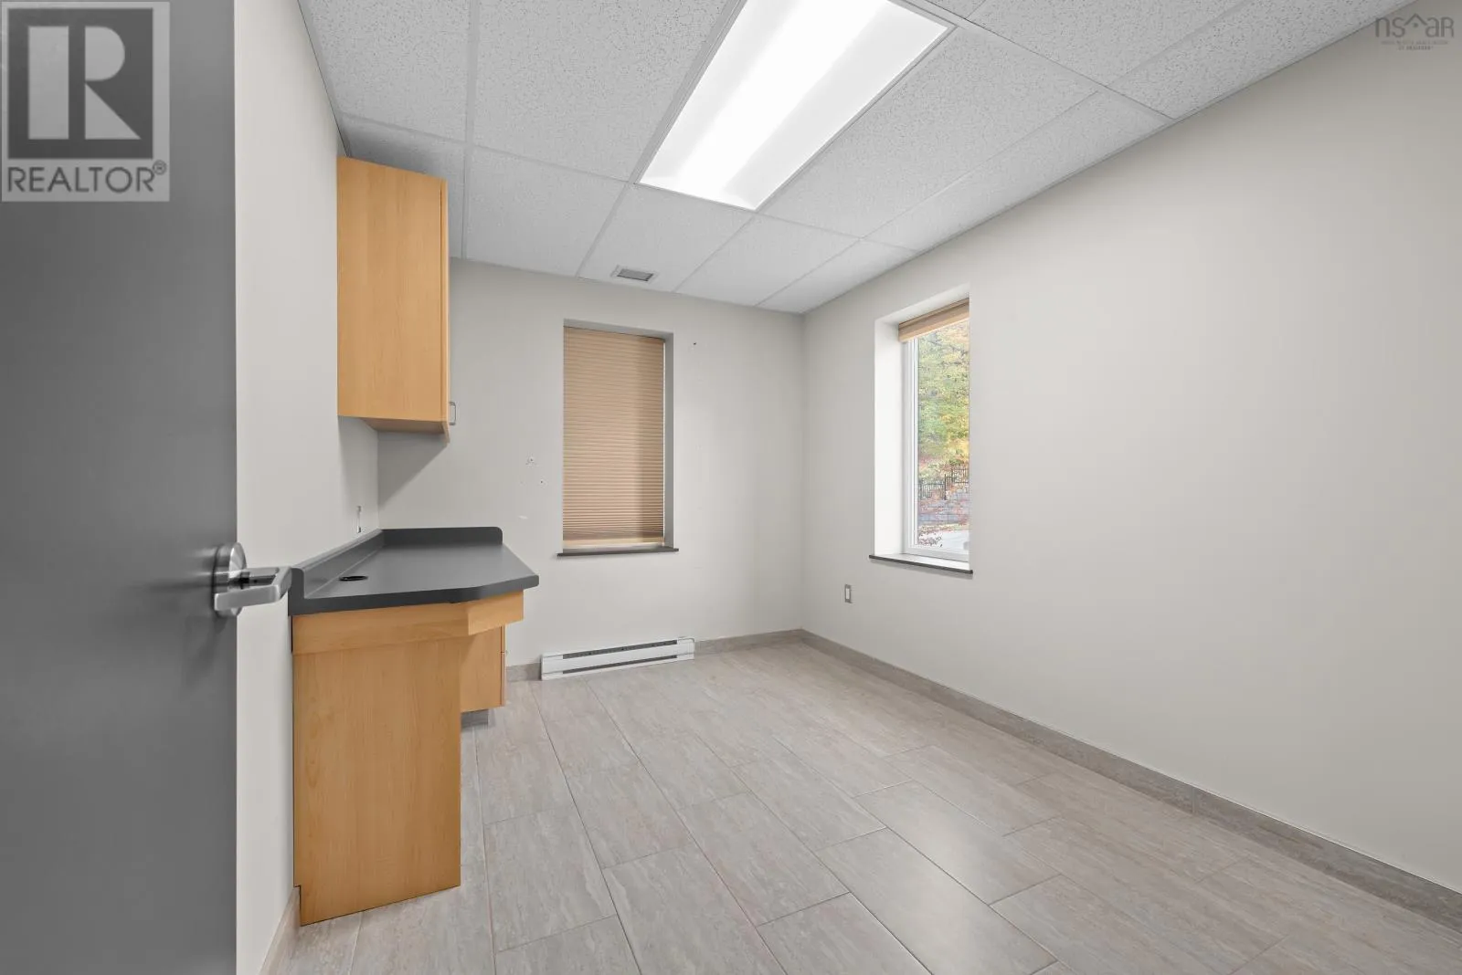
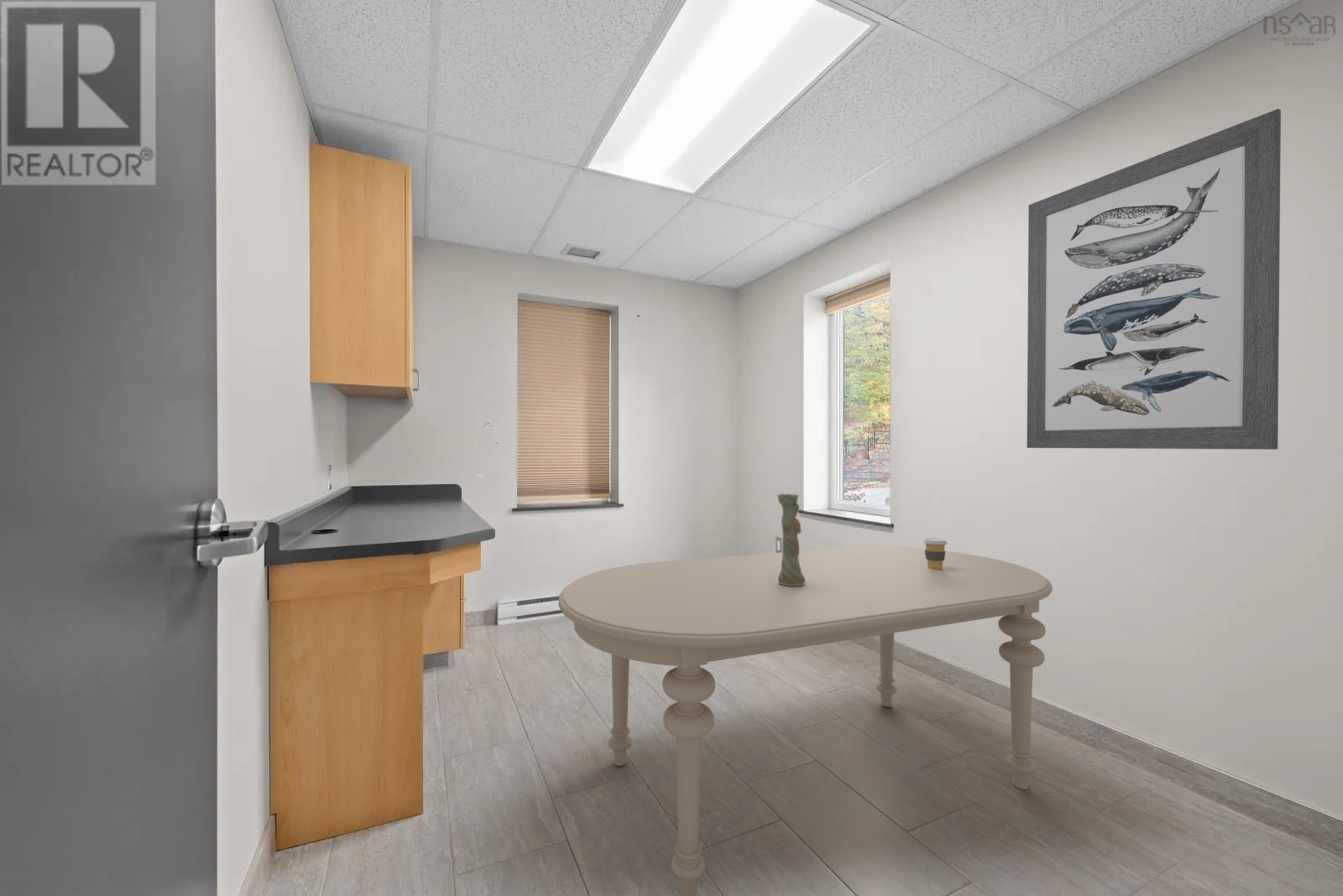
+ vase [776,493,806,586]
+ coffee cup [922,537,948,570]
+ wall art [1026,108,1282,451]
+ dining table [558,545,1053,896]
